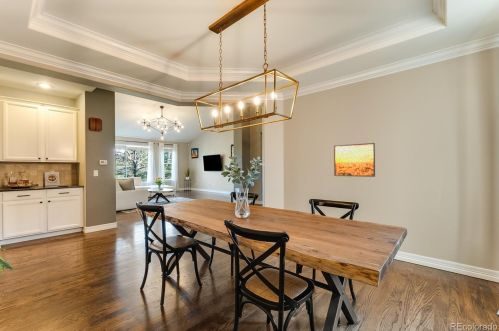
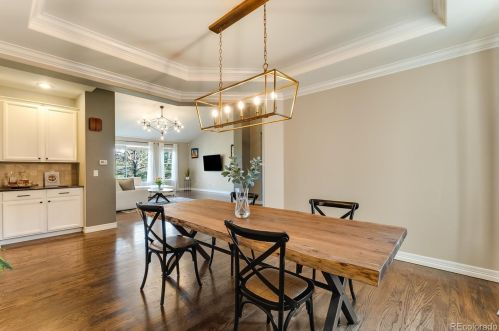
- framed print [333,142,376,178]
